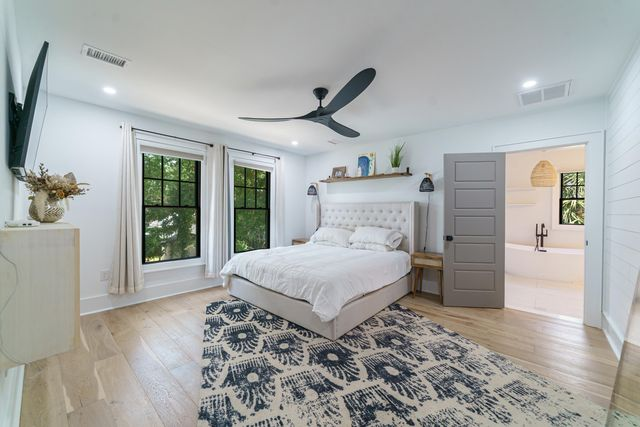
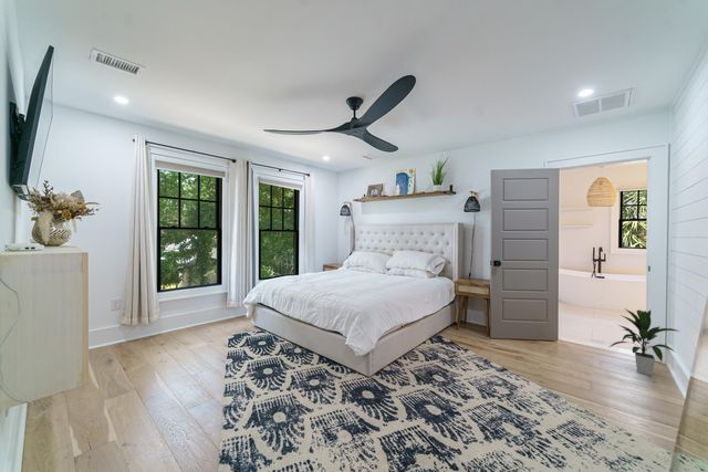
+ indoor plant [607,308,680,377]
